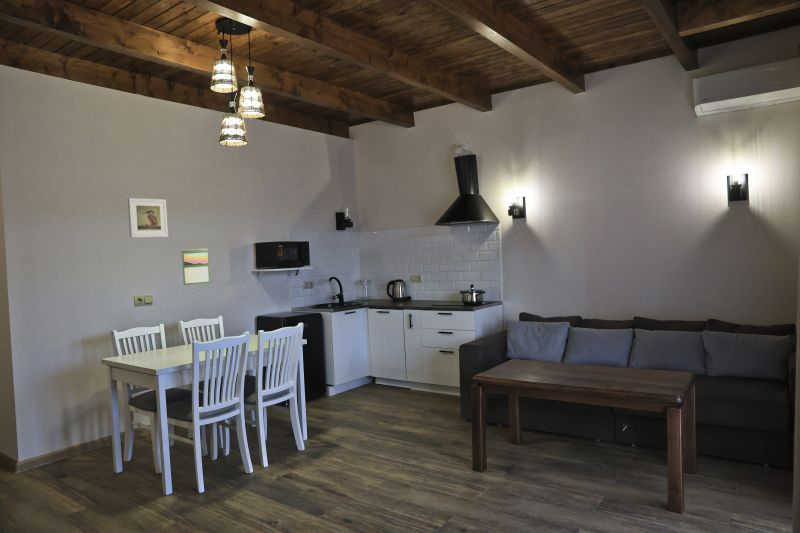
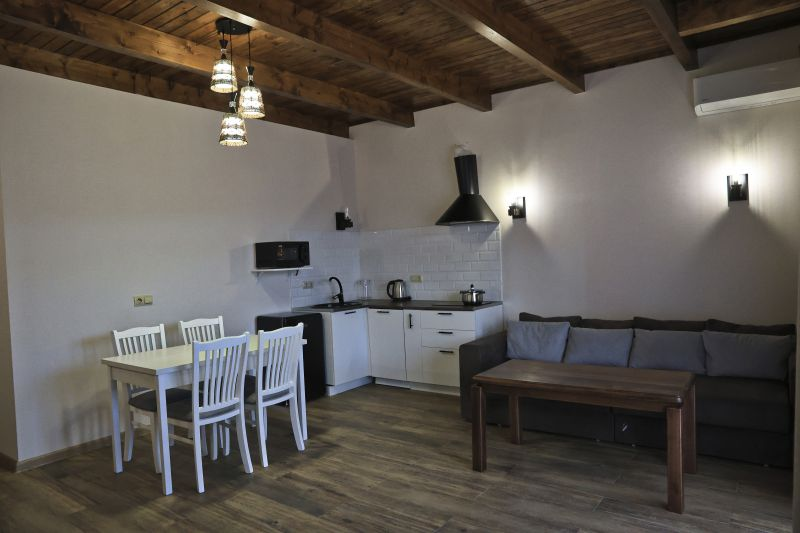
- calendar [181,248,211,286]
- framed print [127,197,169,239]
